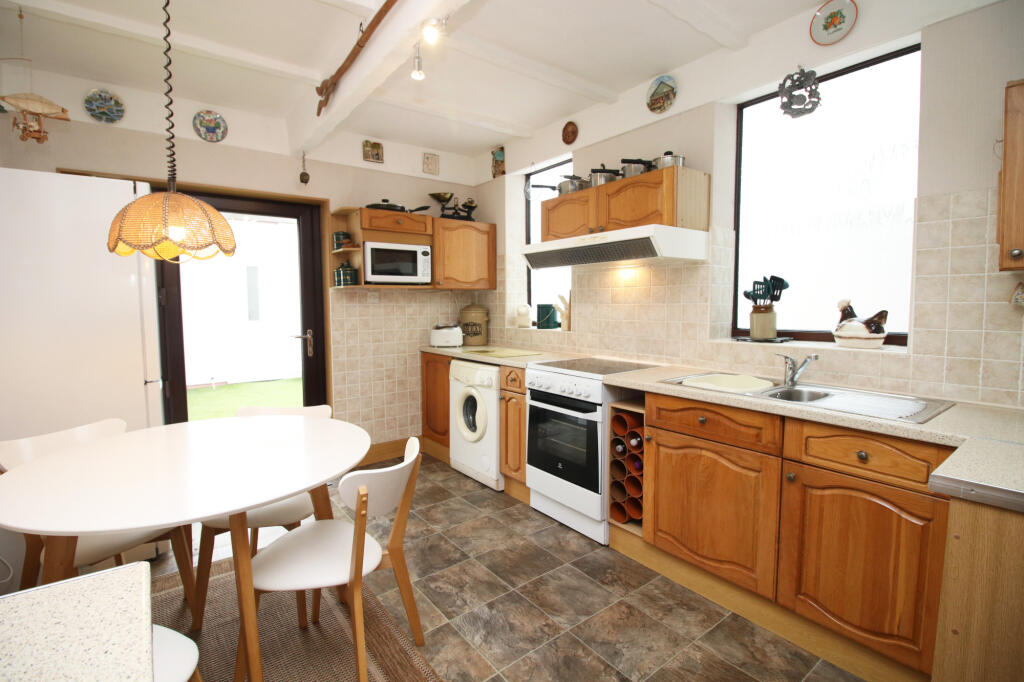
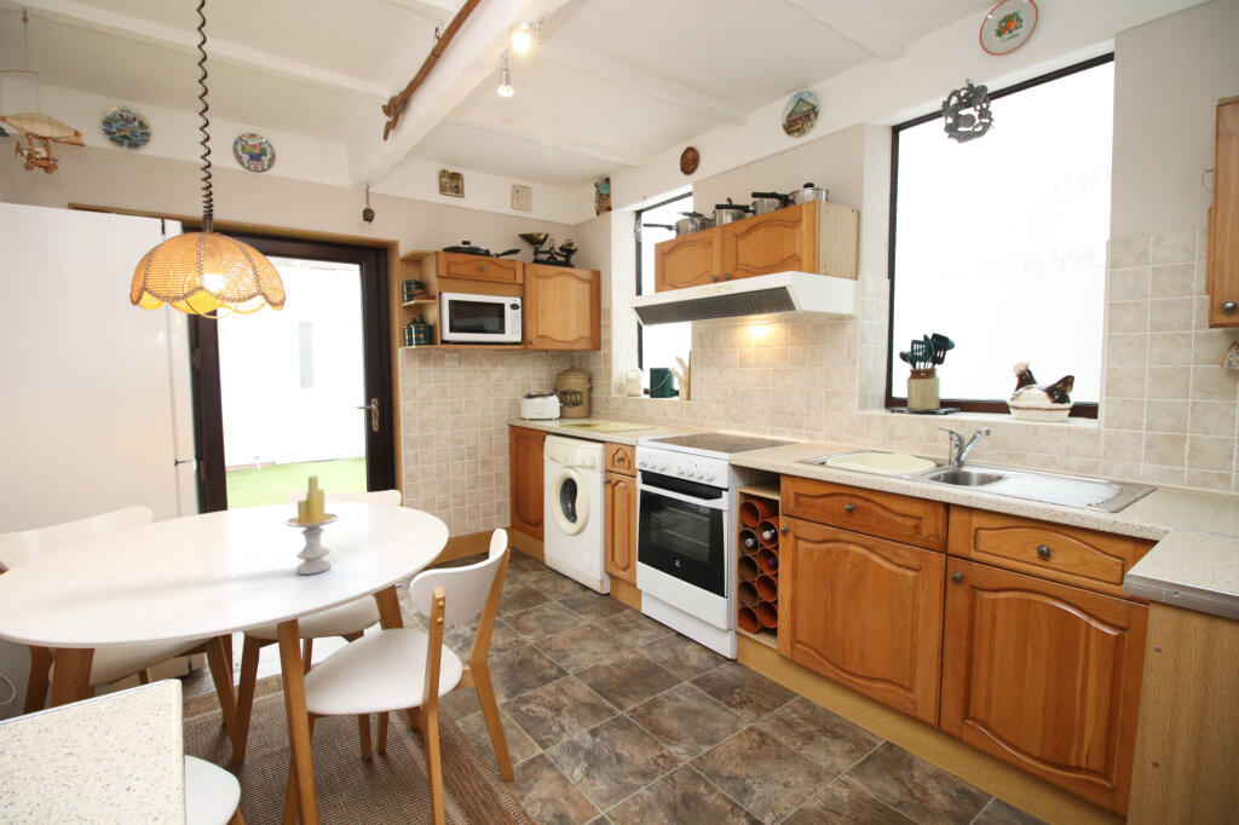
+ candle [283,474,341,576]
